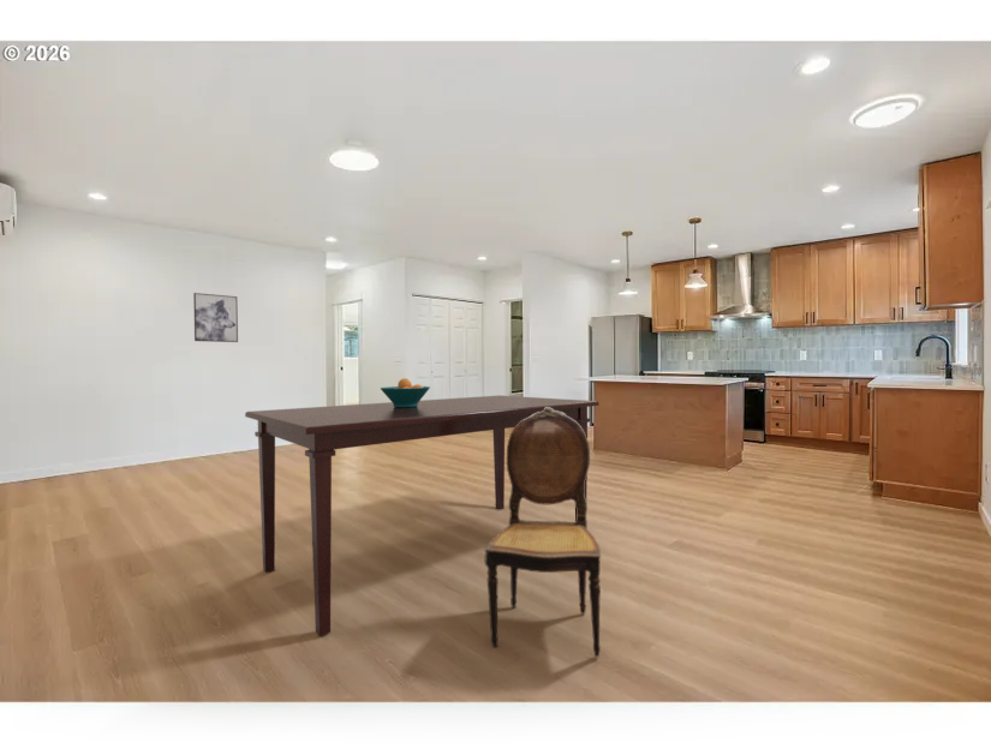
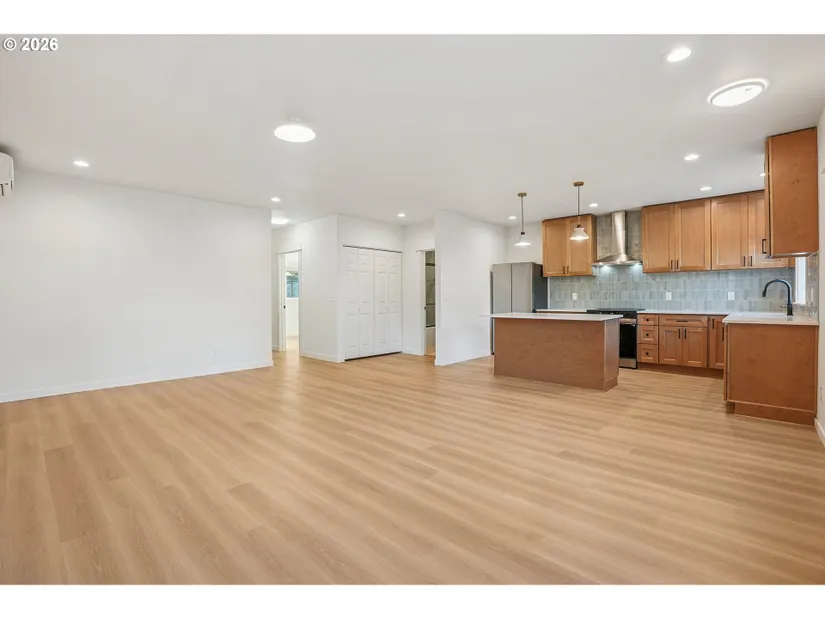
- wall art [192,292,239,343]
- dining chair [484,407,602,658]
- fruit bowl [380,377,431,408]
- dining table [244,394,601,637]
